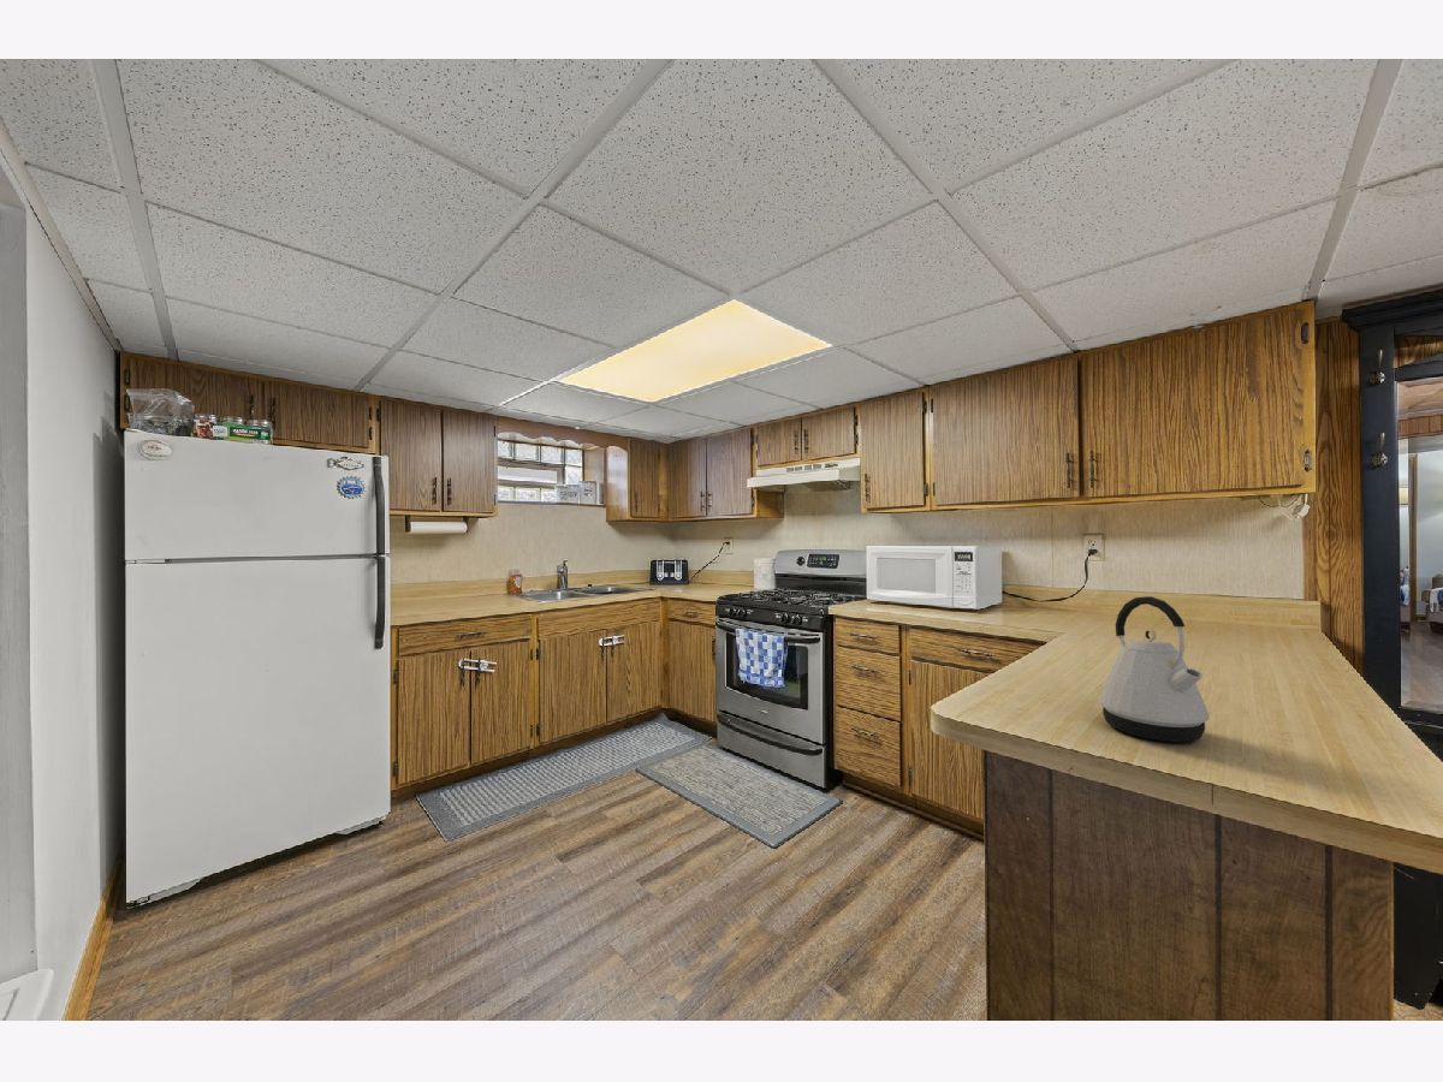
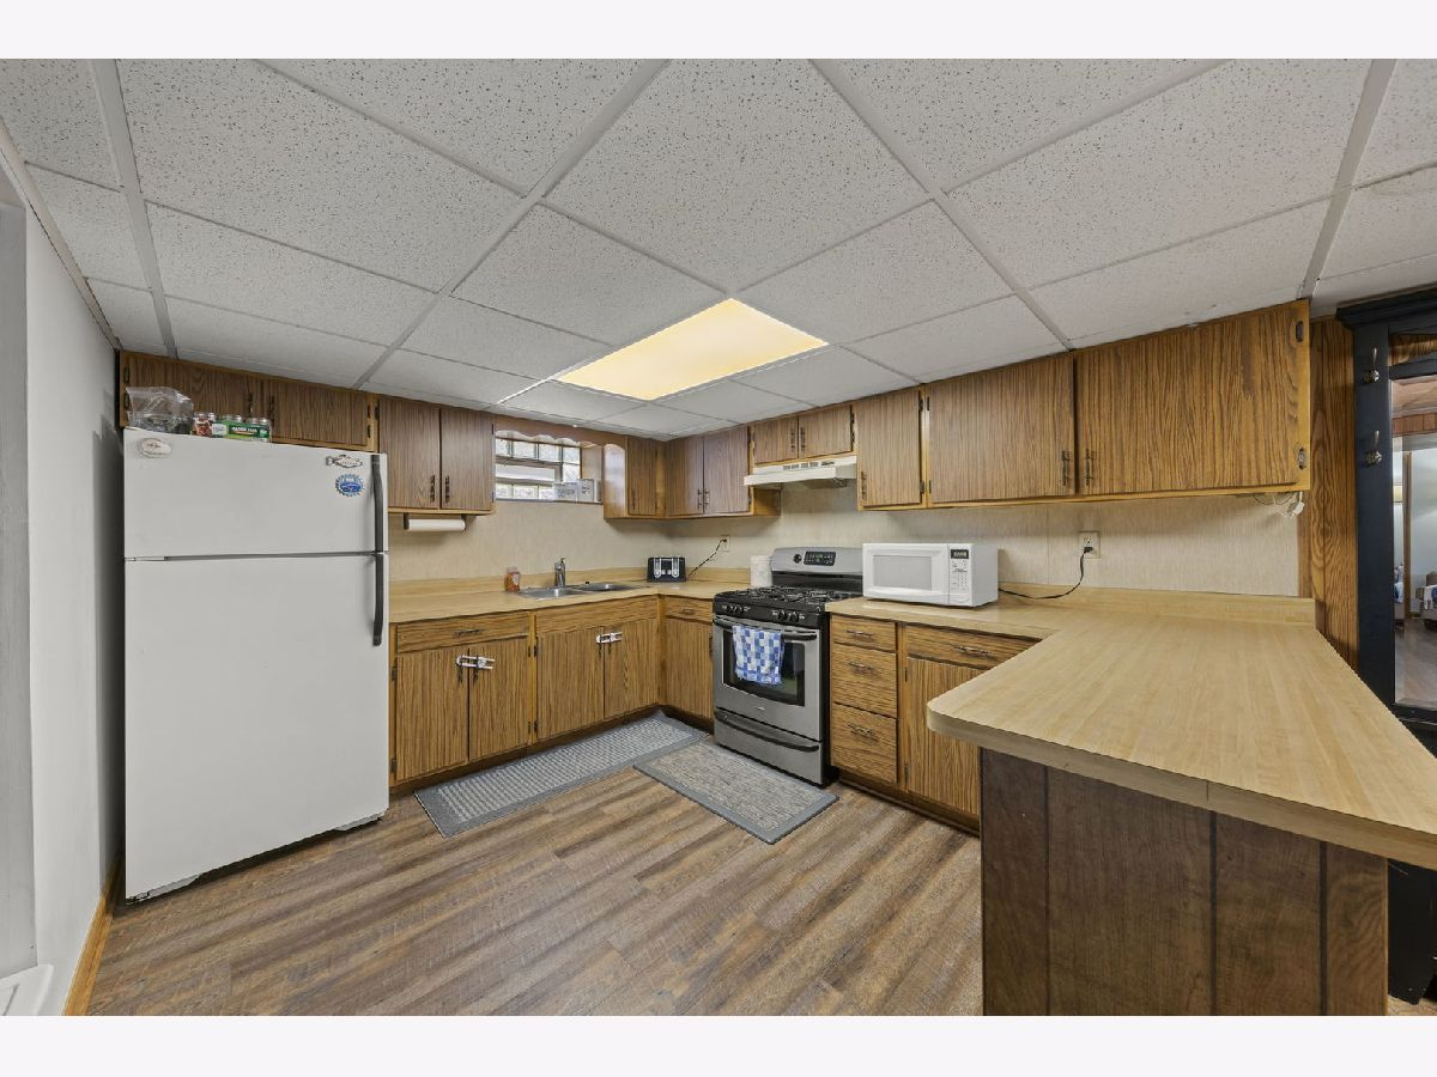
- kettle [1098,595,1211,743]
